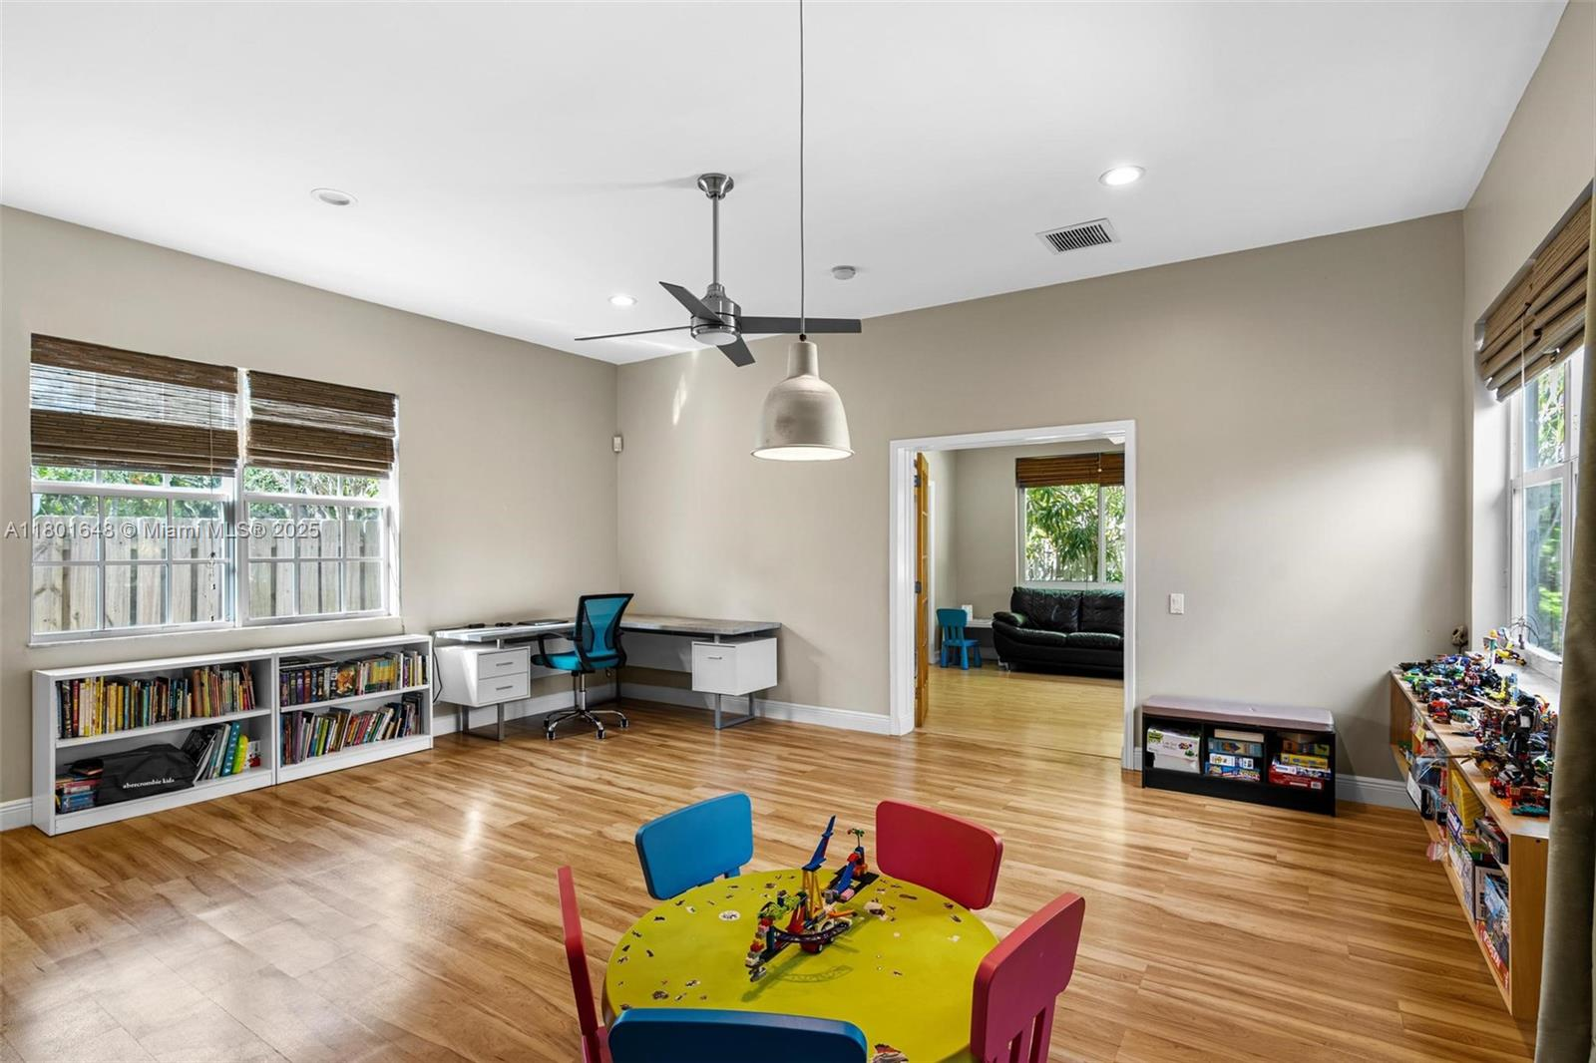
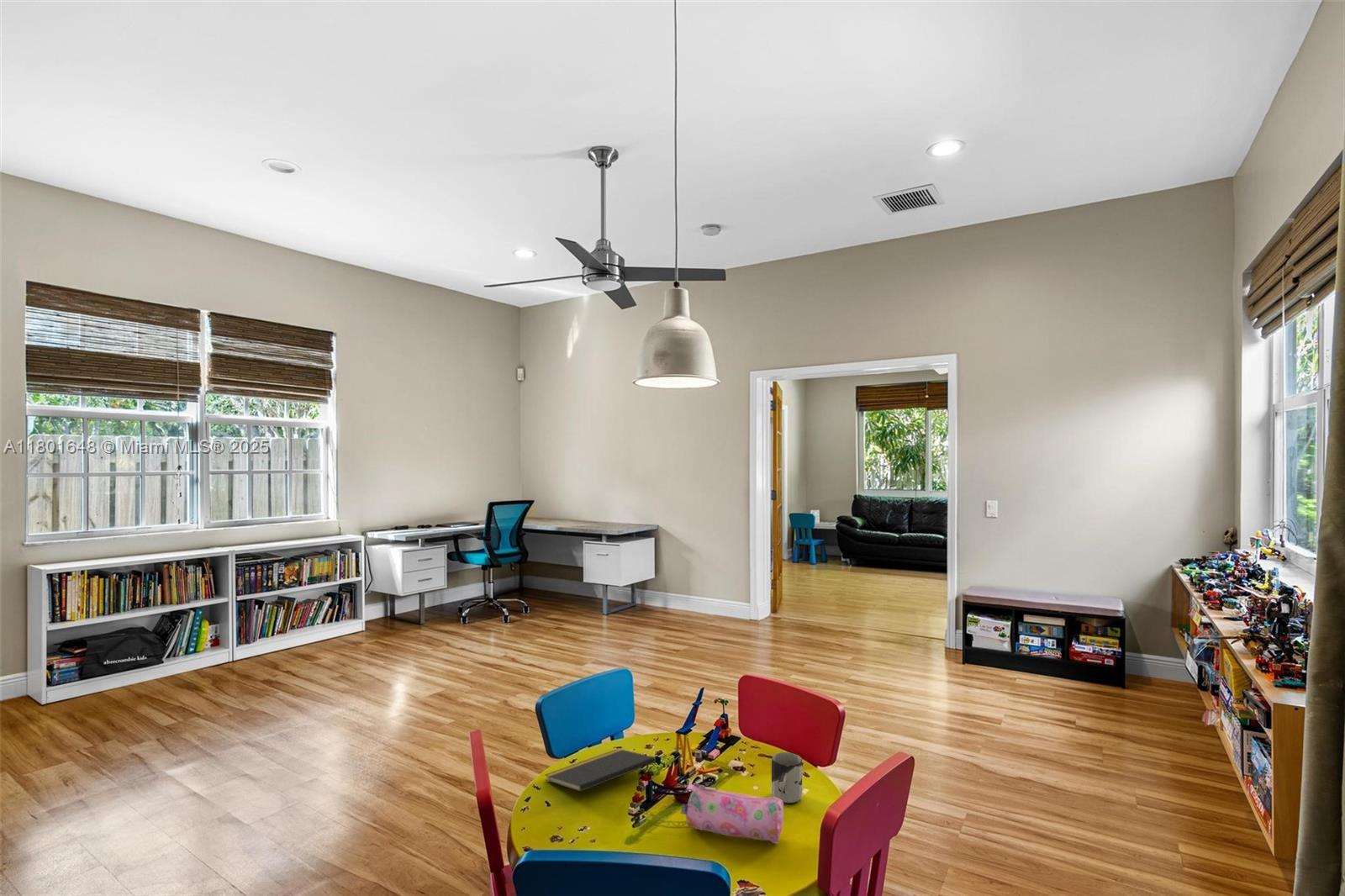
+ notepad [544,748,657,793]
+ pencil case [680,783,784,845]
+ cup [771,751,803,805]
